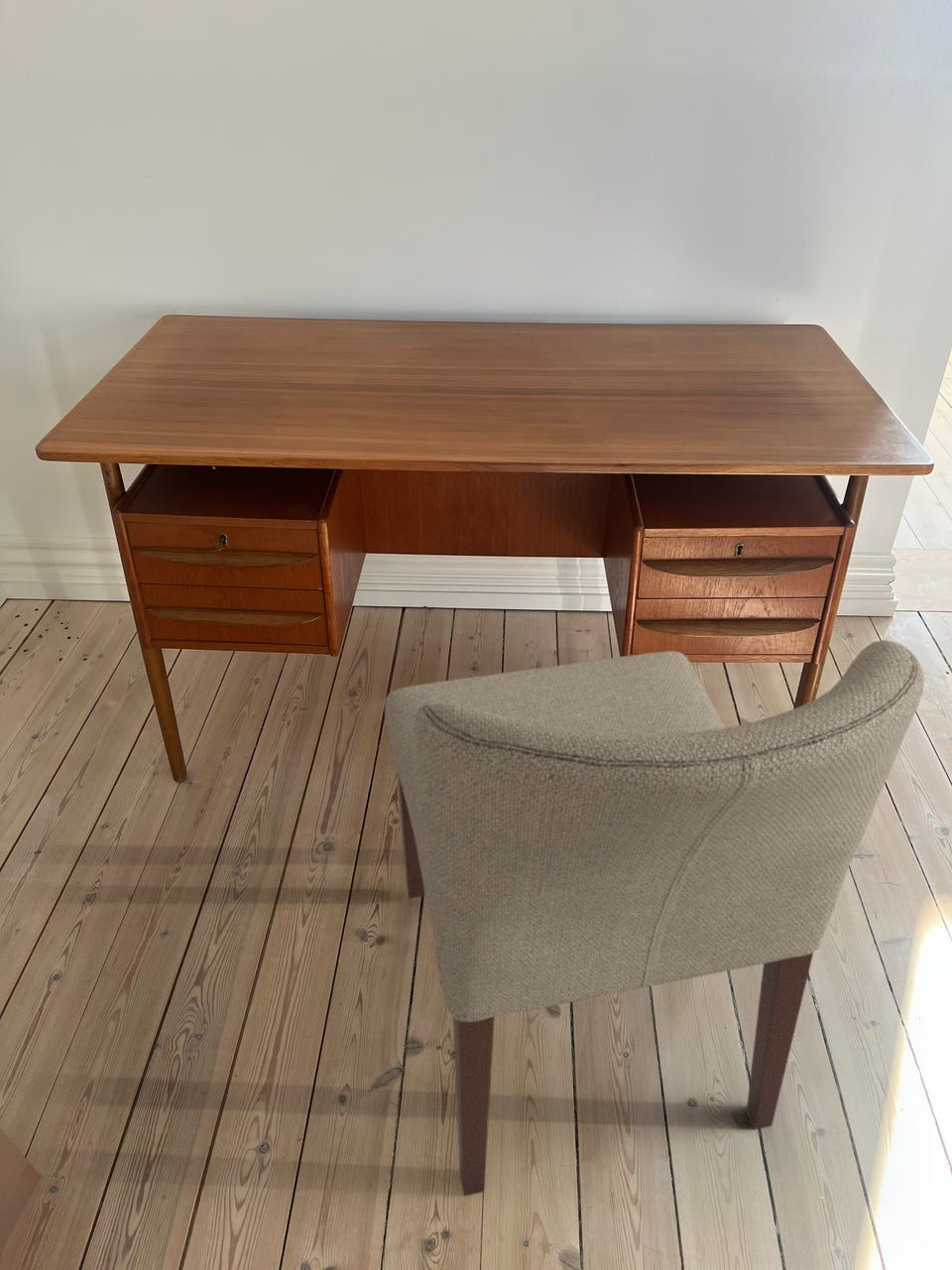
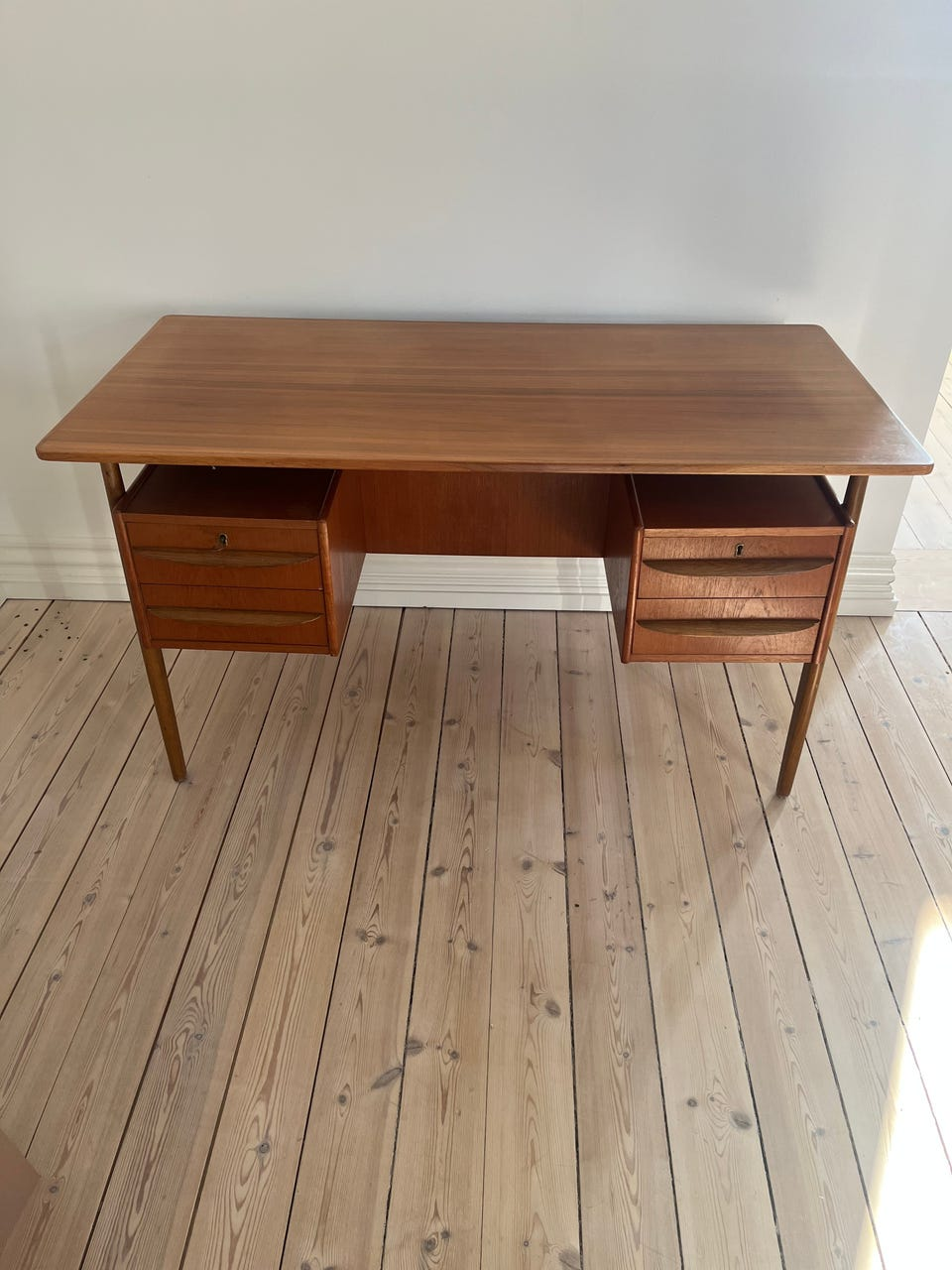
- chair [384,639,925,1198]
